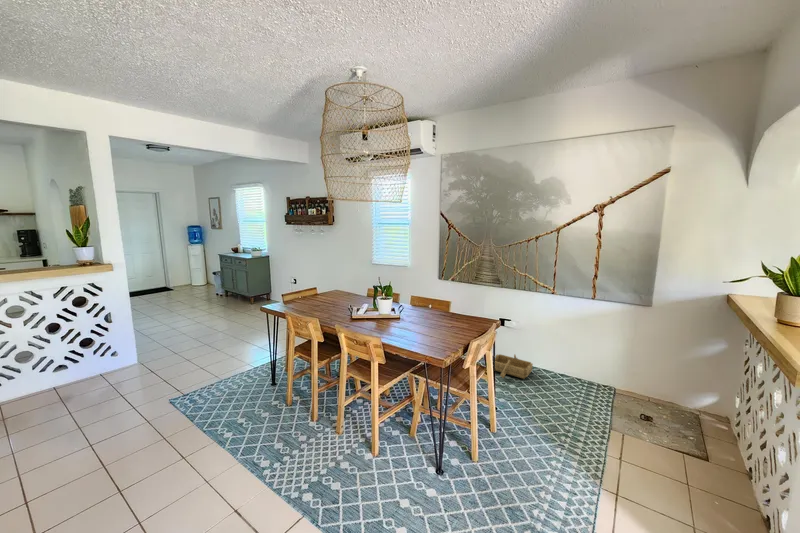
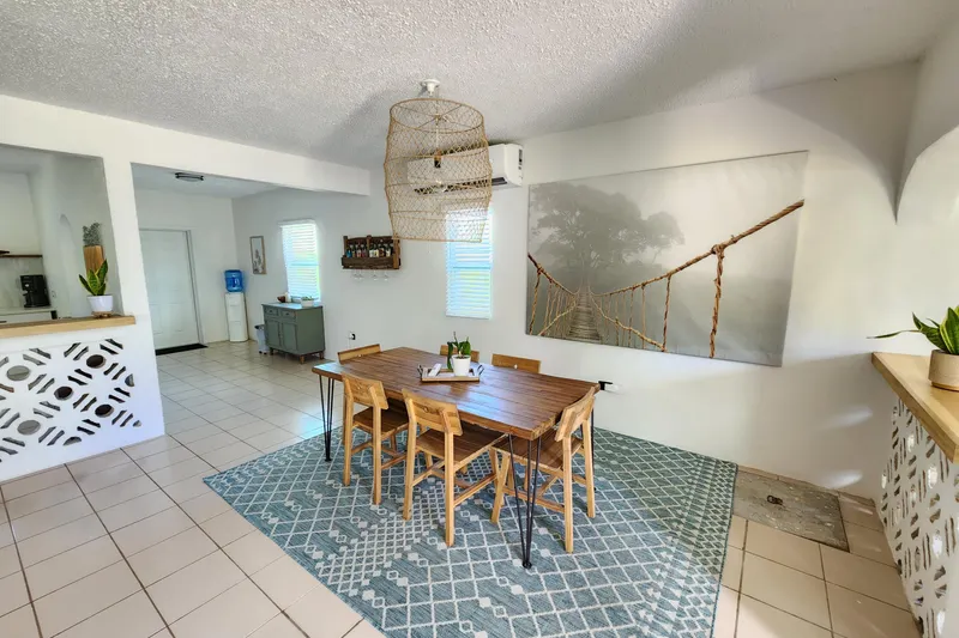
- wooden boat [494,353,534,380]
